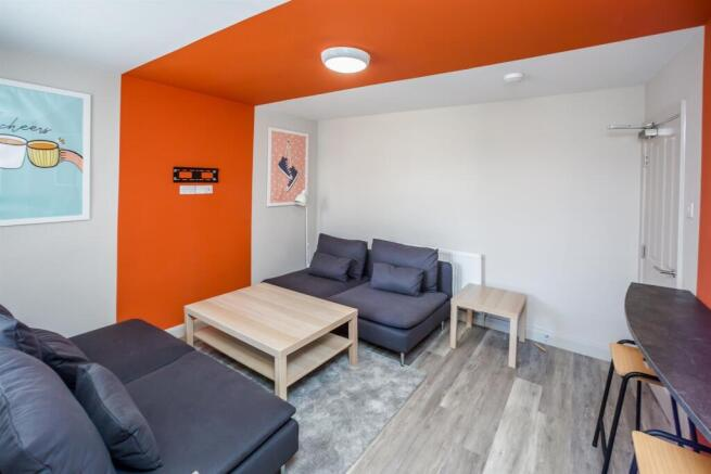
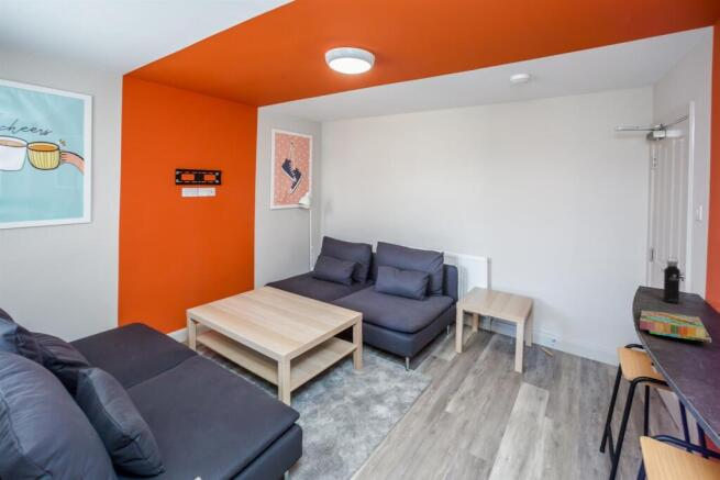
+ board game [639,309,712,344]
+ water bottle [662,256,682,304]
